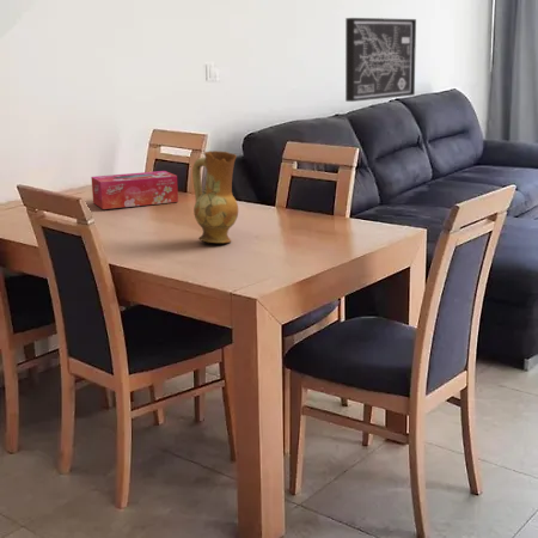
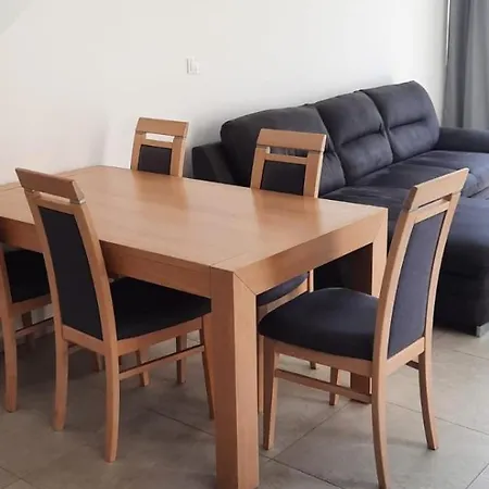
- ceramic jug [191,149,239,244]
- wall art [344,17,417,103]
- tissue box [90,170,179,210]
